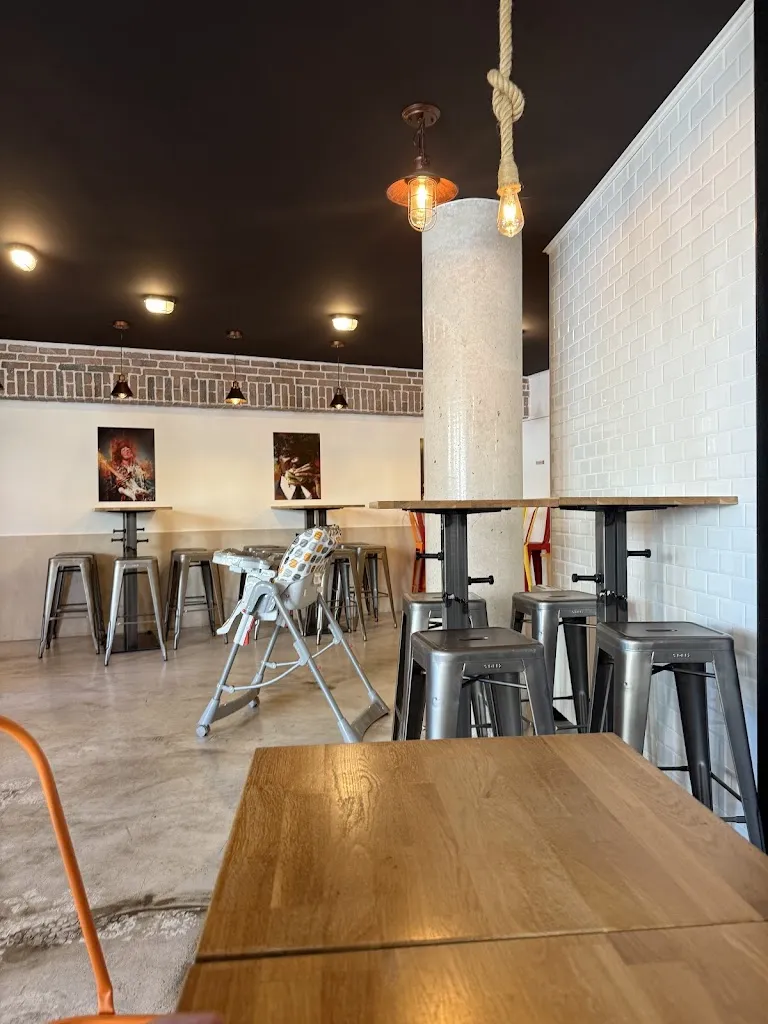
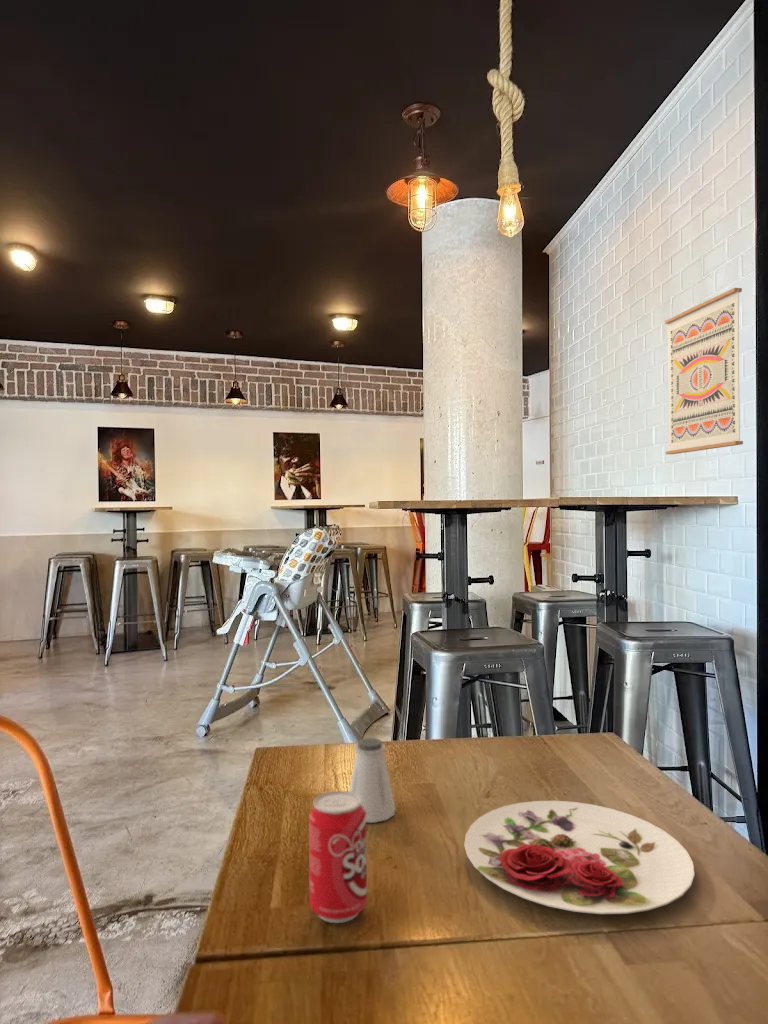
+ saltshaker [348,737,396,824]
+ beverage can [308,790,368,924]
+ wall art [664,287,744,455]
+ plate [463,800,696,915]
